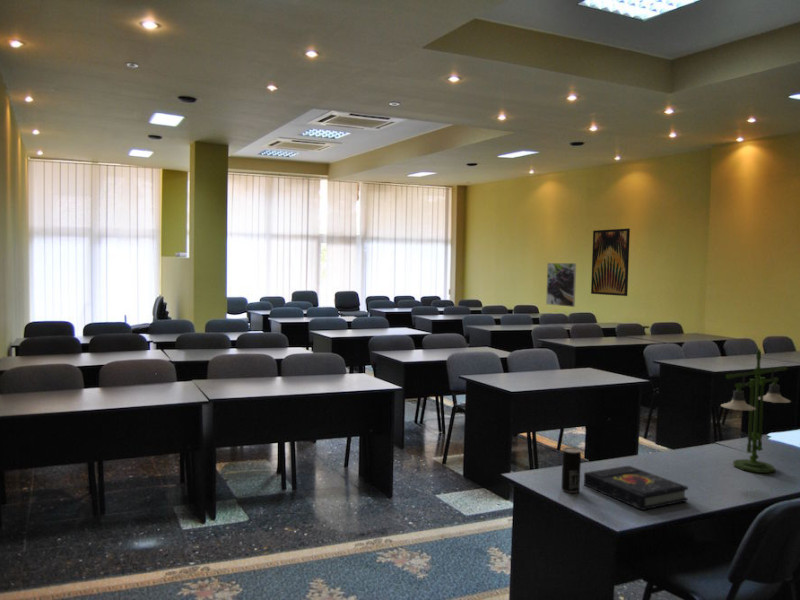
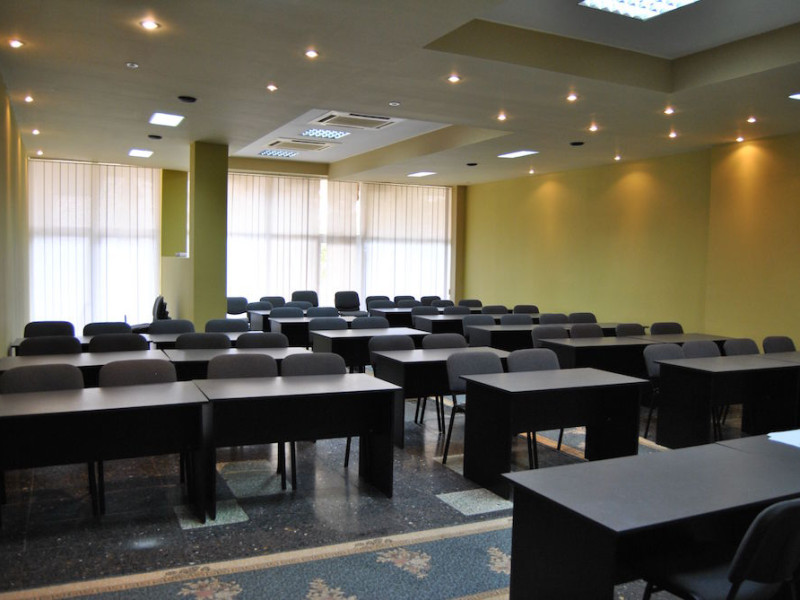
- beverage can [560,447,582,494]
- wall art [590,227,631,297]
- desk lamp [720,348,792,474]
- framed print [545,262,577,308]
- book [583,465,689,511]
